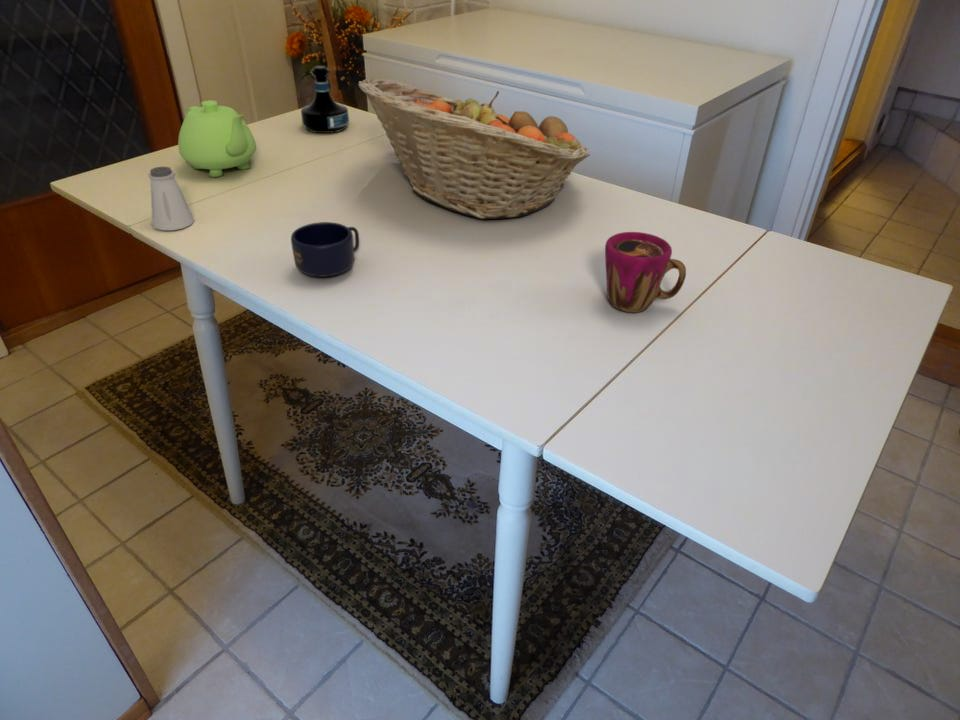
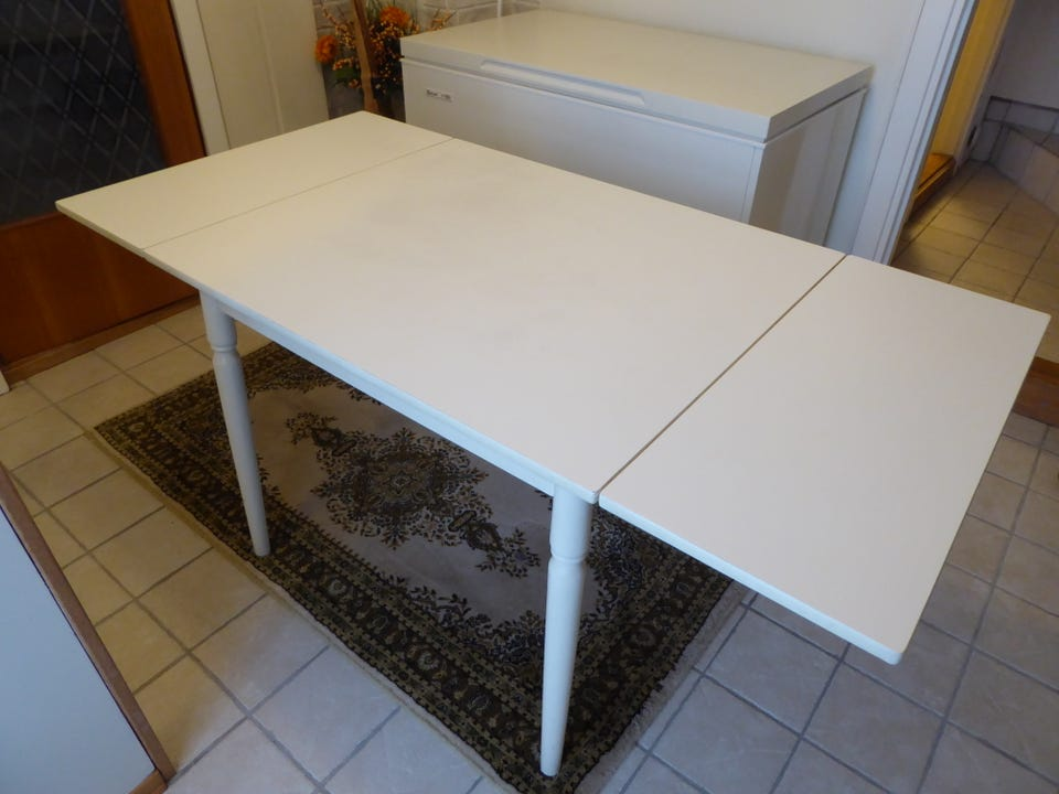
- fruit basket [358,77,591,220]
- mug [290,221,360,278]
- teapot [177,99,257,178]
- saltshaker [147,166,195,231]
- tequila bottle [300,65,350,134]
- cup [604,231,687,313]
